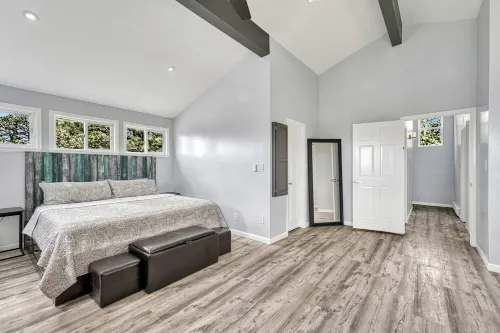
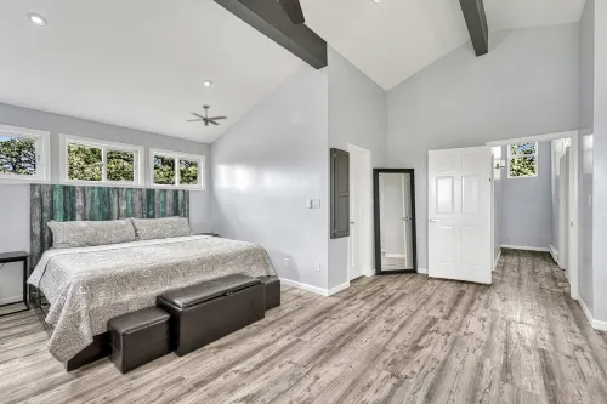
+ ceiling fan [185,104,228,127]
